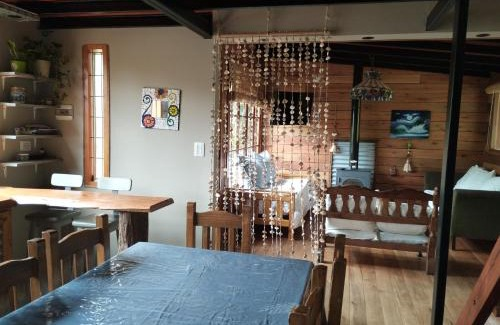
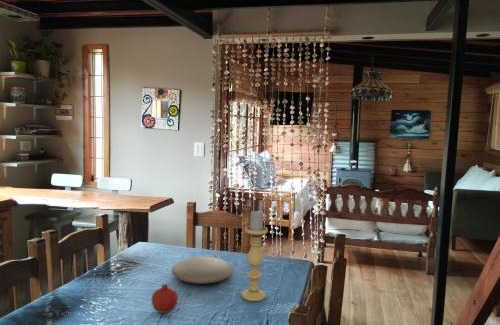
+ fruit [151,282,179,314]
+ candle holder [241,210,269,302]
+ plate [171,256,234,285]
